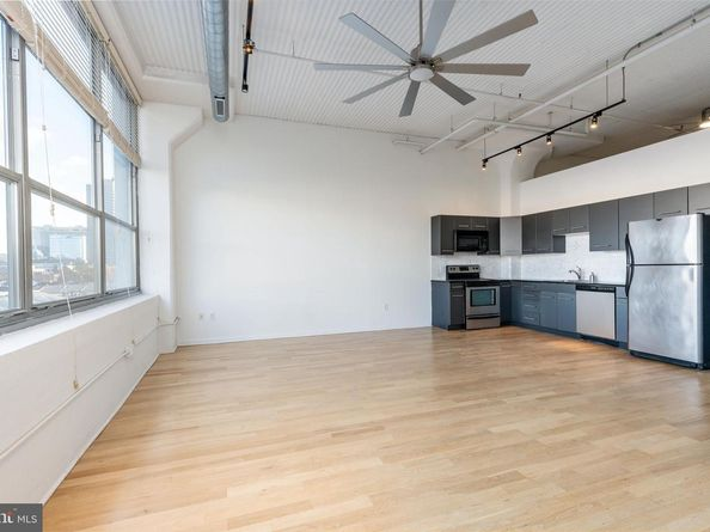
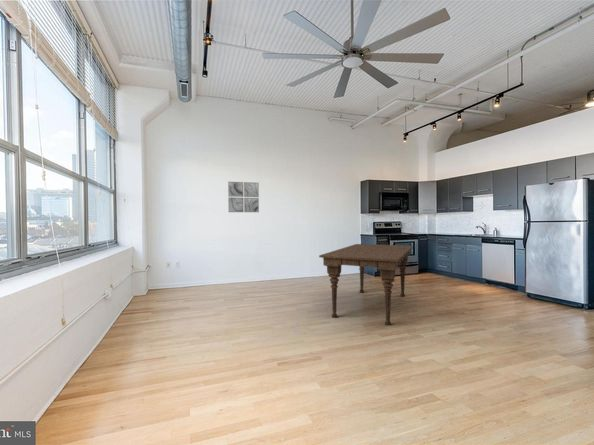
+ dining table [318,243,414,327]
+ wall art [227,181,260,213]
